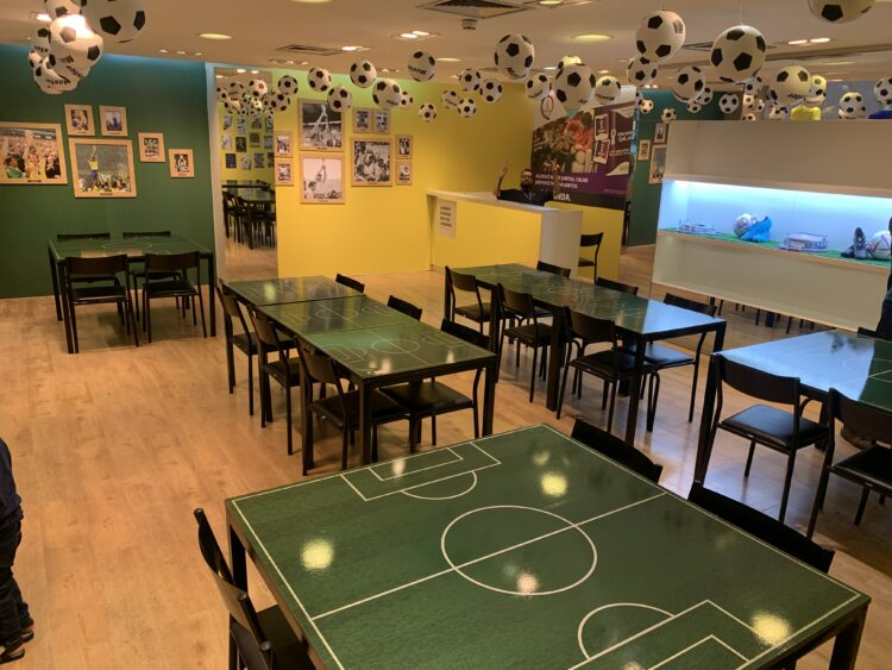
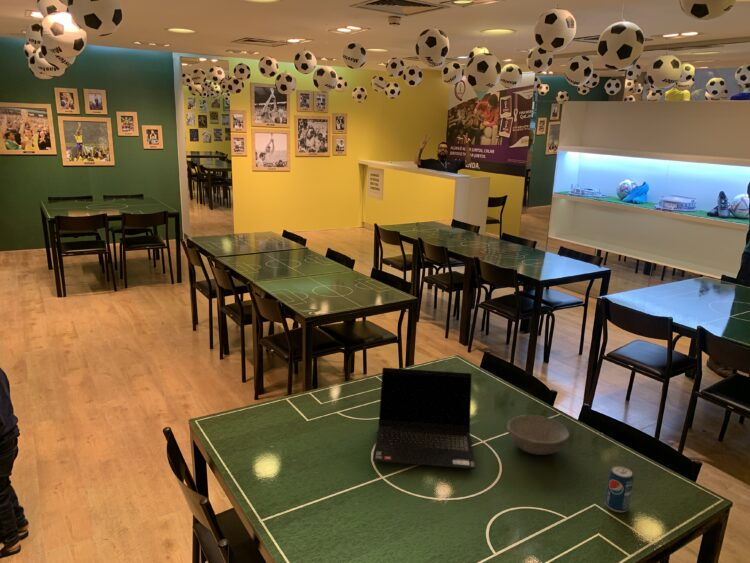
+ beverage can [604,465,634,513]
+ laptop computer [372,367,476,470]
+ bowl [506,414,570,456]
